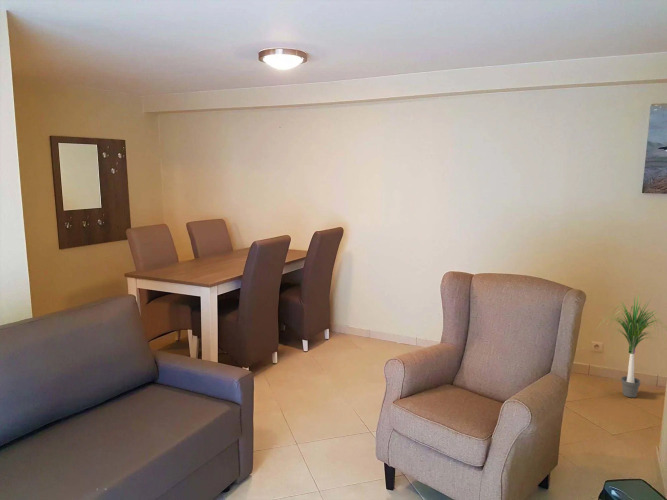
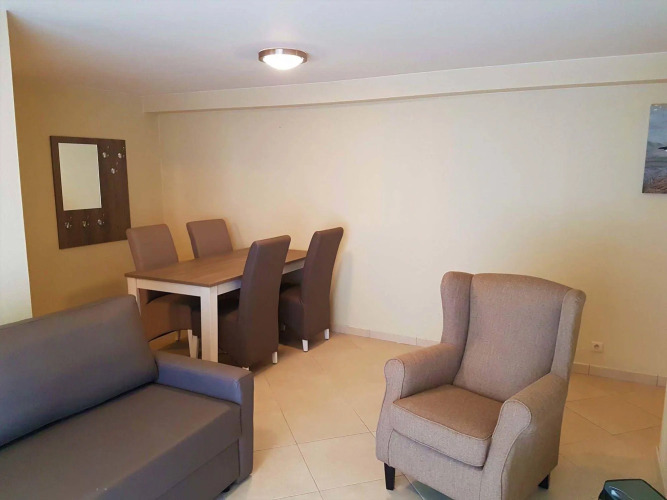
- potted plant [595,294,667,399]
